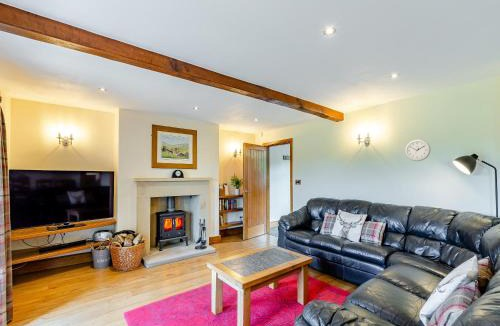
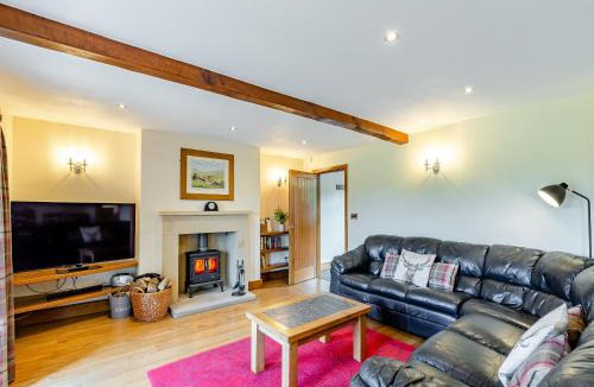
- wall clock [404,139,431,162]
